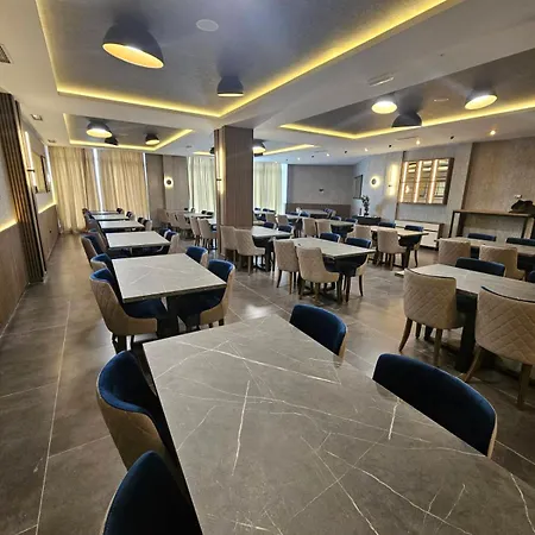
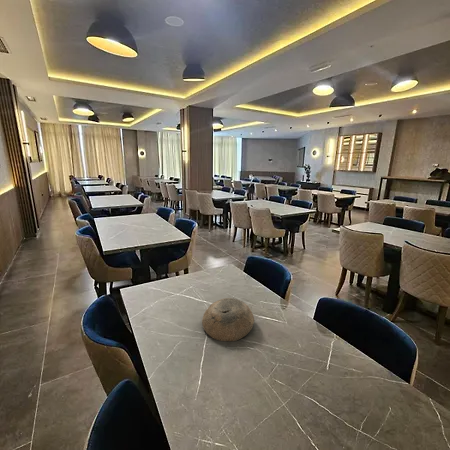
+ bowl [201,297,255,342]
